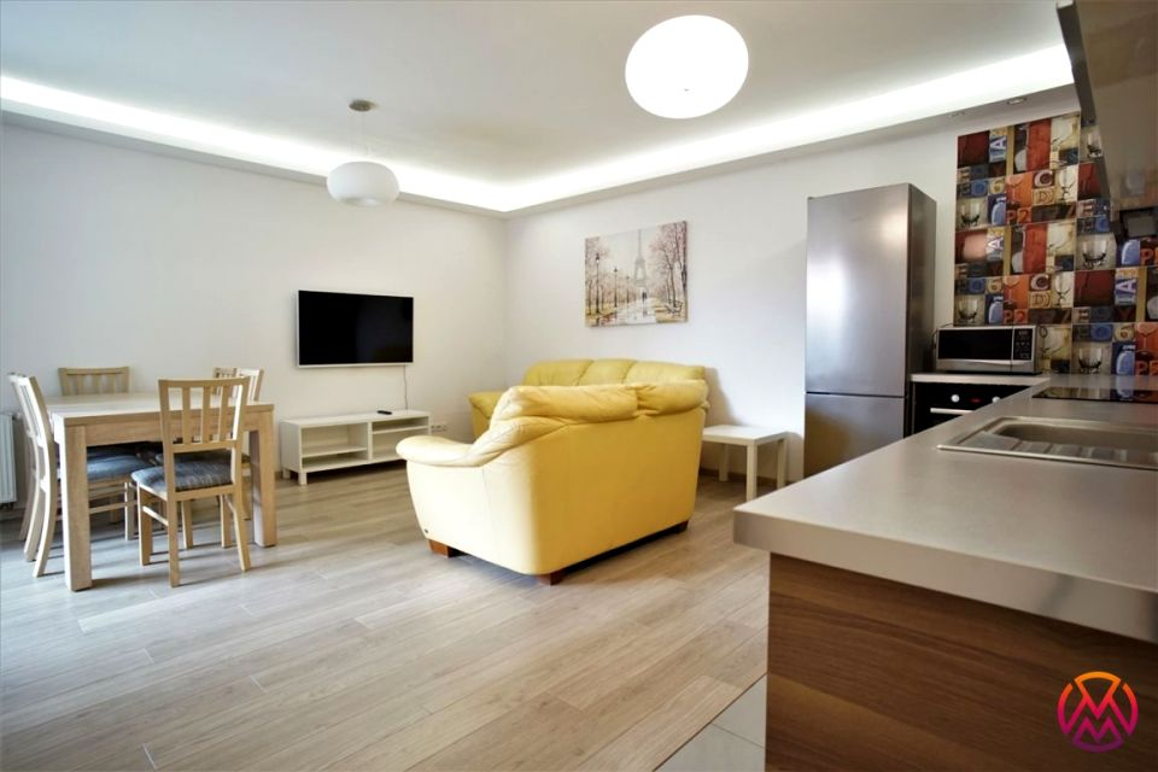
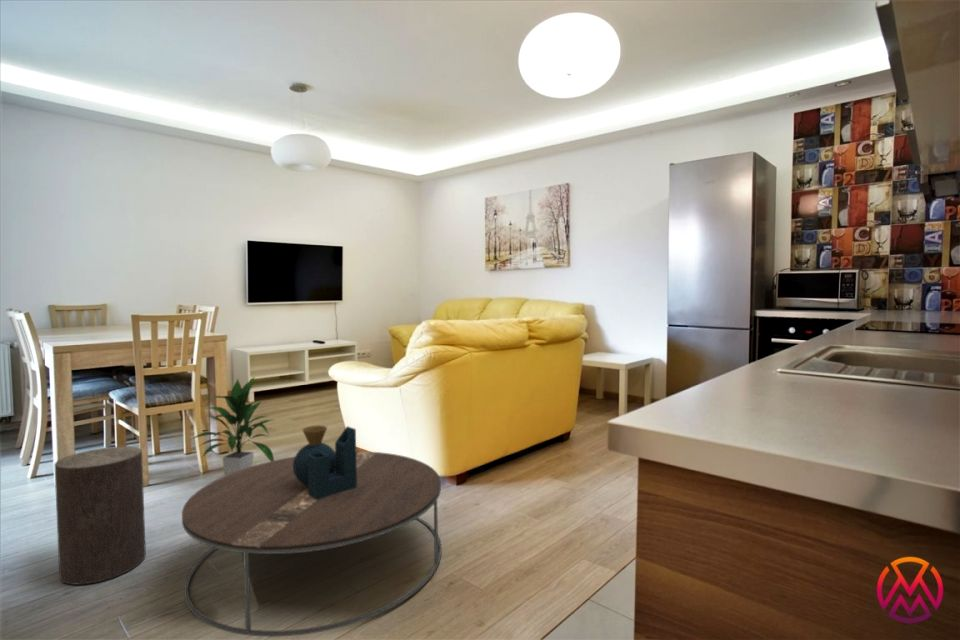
+ stool [53,445,147,585]
+ coffee table [181,424,443,638]
+ indoor plant [189,375,277,476]
